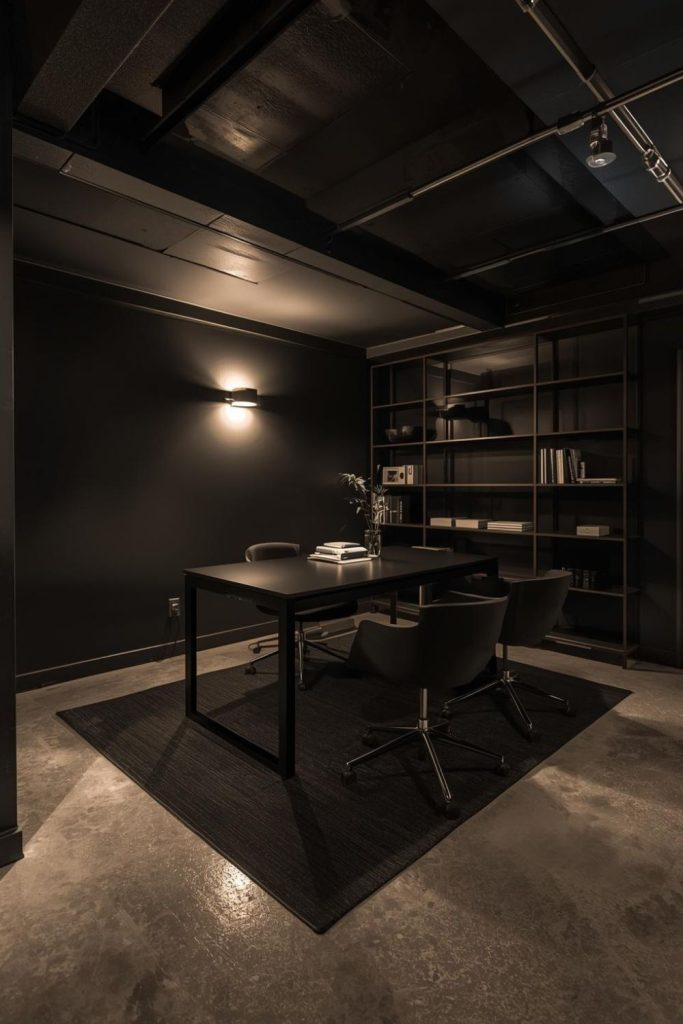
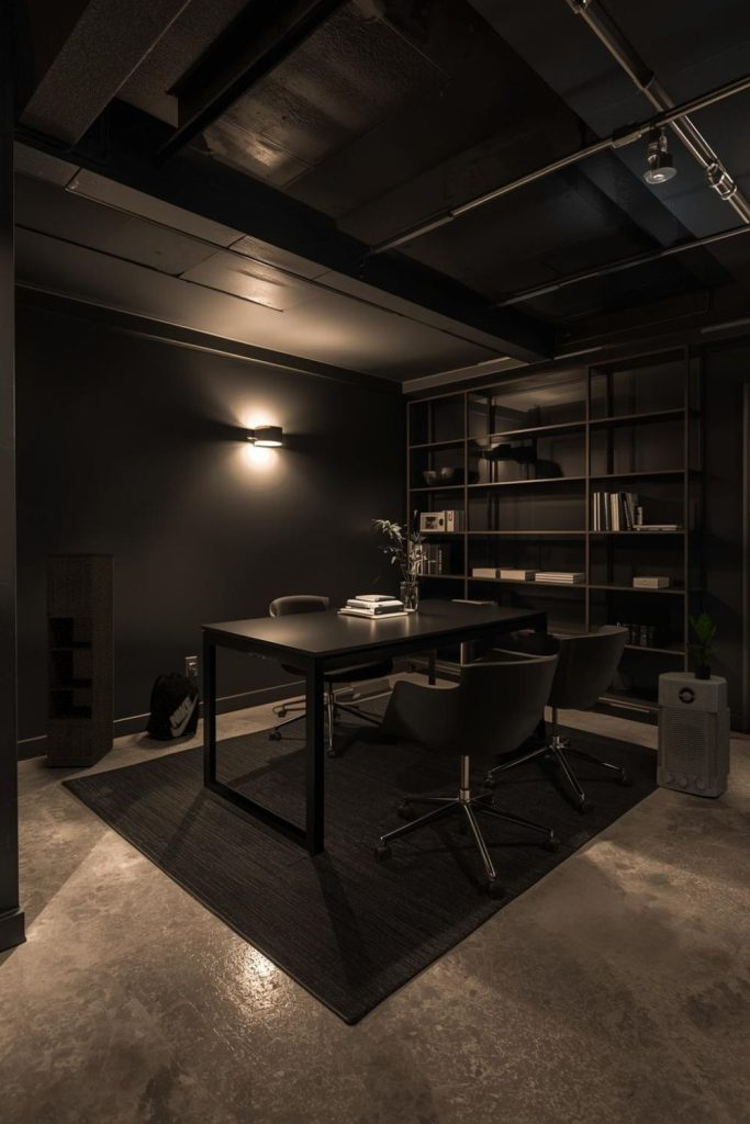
+ potted plant [684,611,724,681]
+ air purifier [656,672,731,798]
+ backpack [145,672,201,741]
+ storage cabinet [42,551,117,767]
